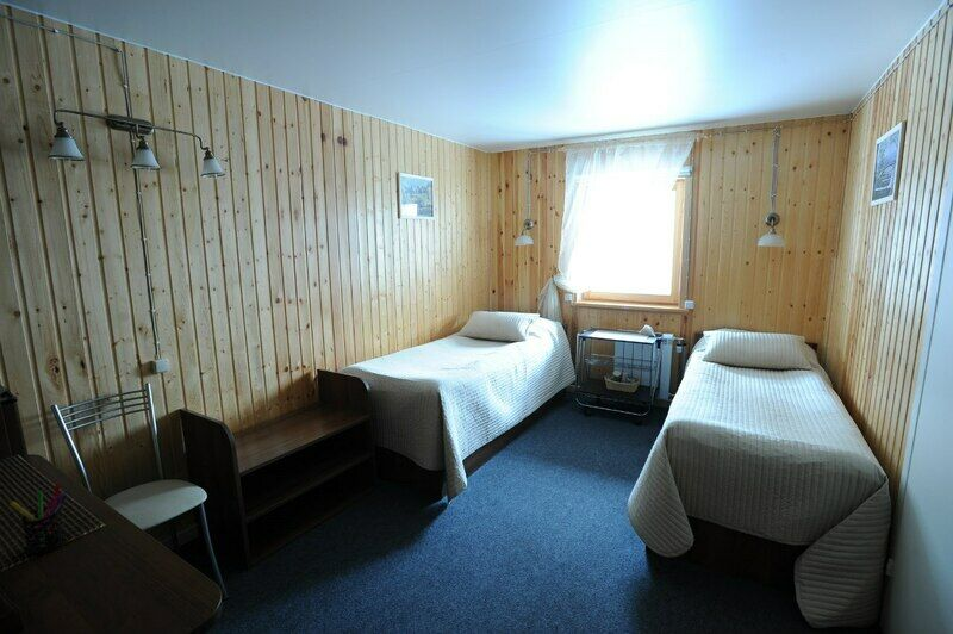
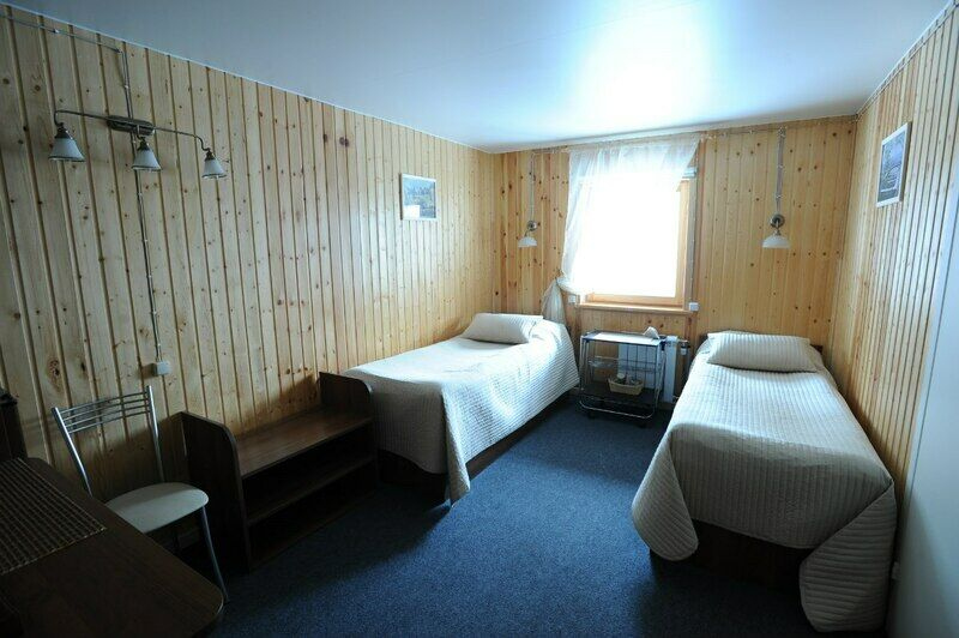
- pen holder [8,483,68,555]
